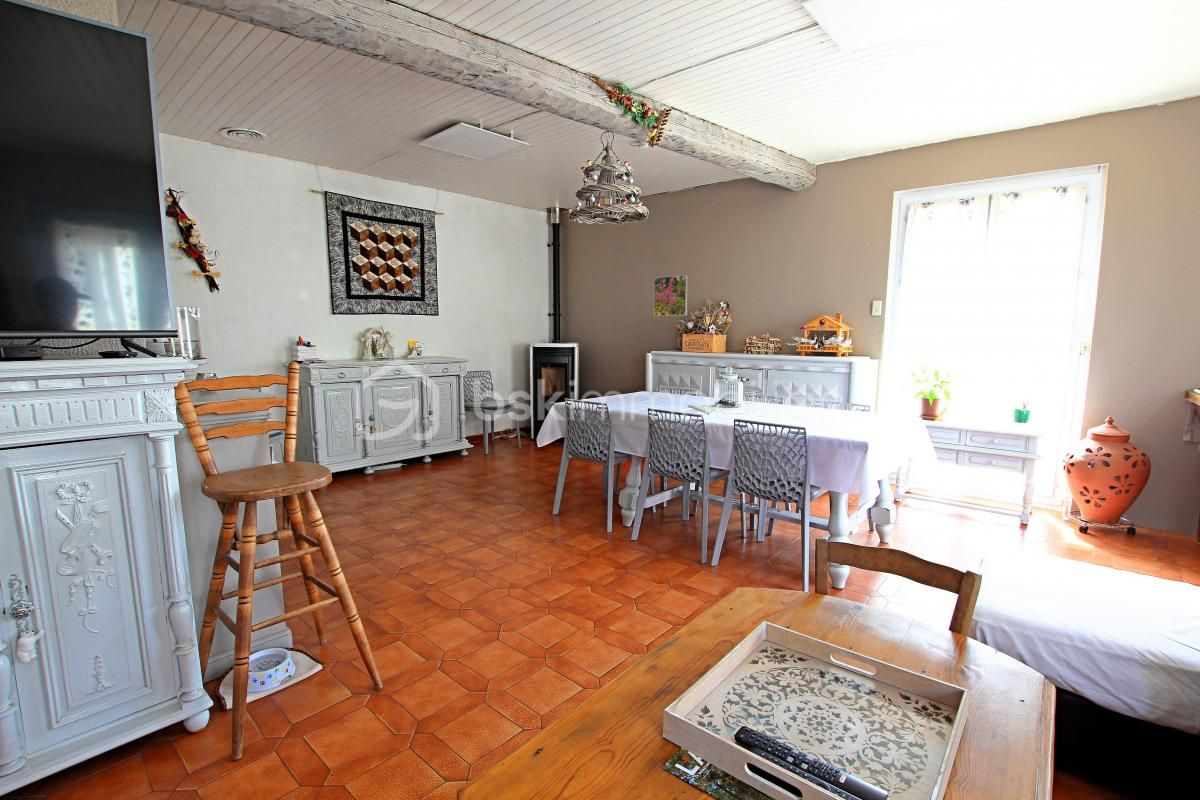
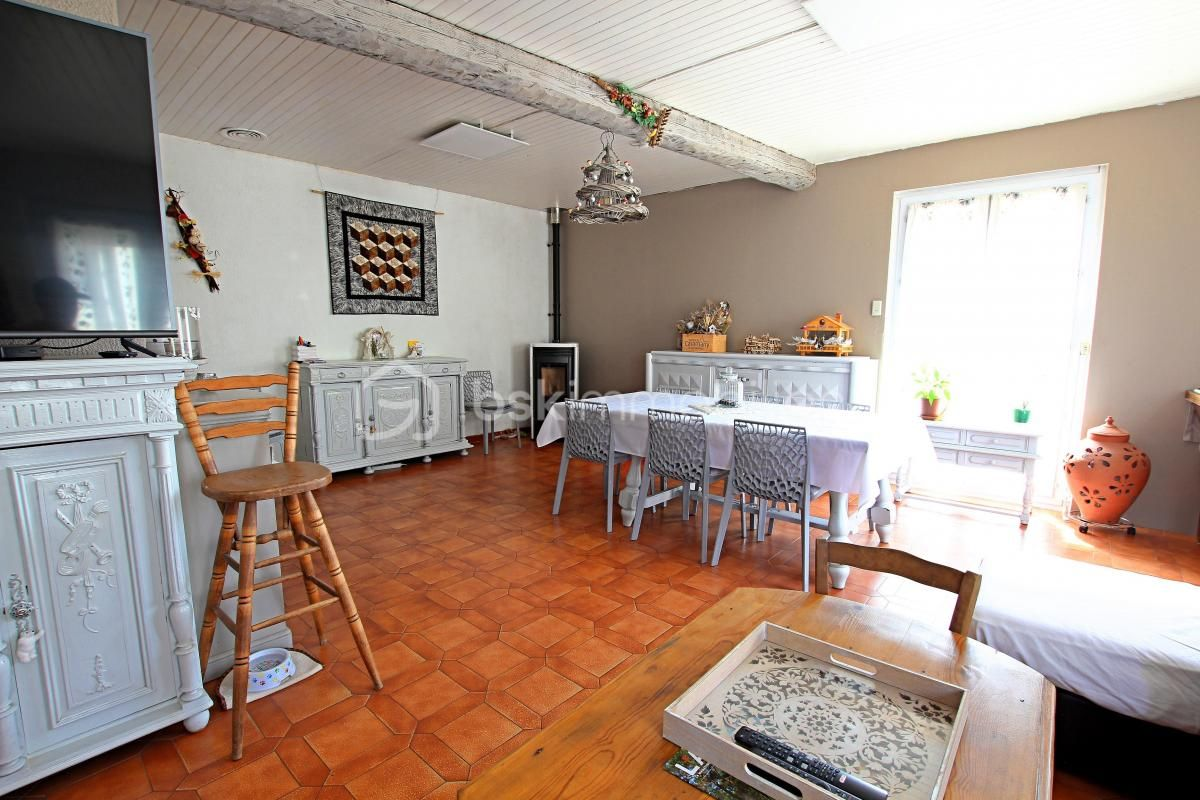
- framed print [653,274,689,317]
